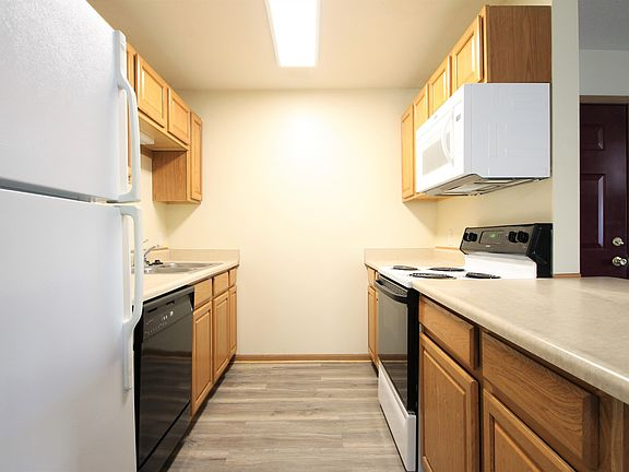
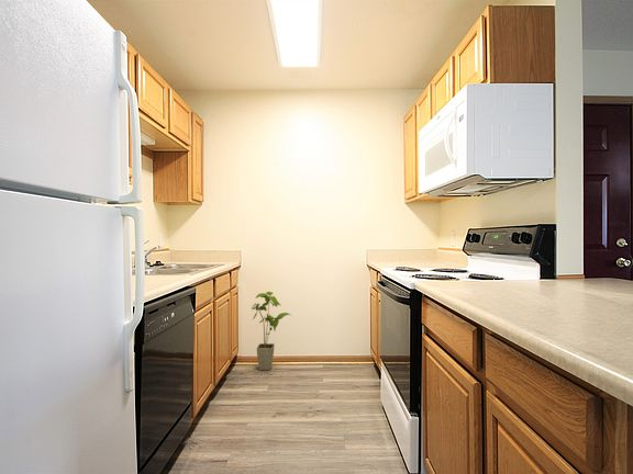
+ house plant [251,291,293,371]
